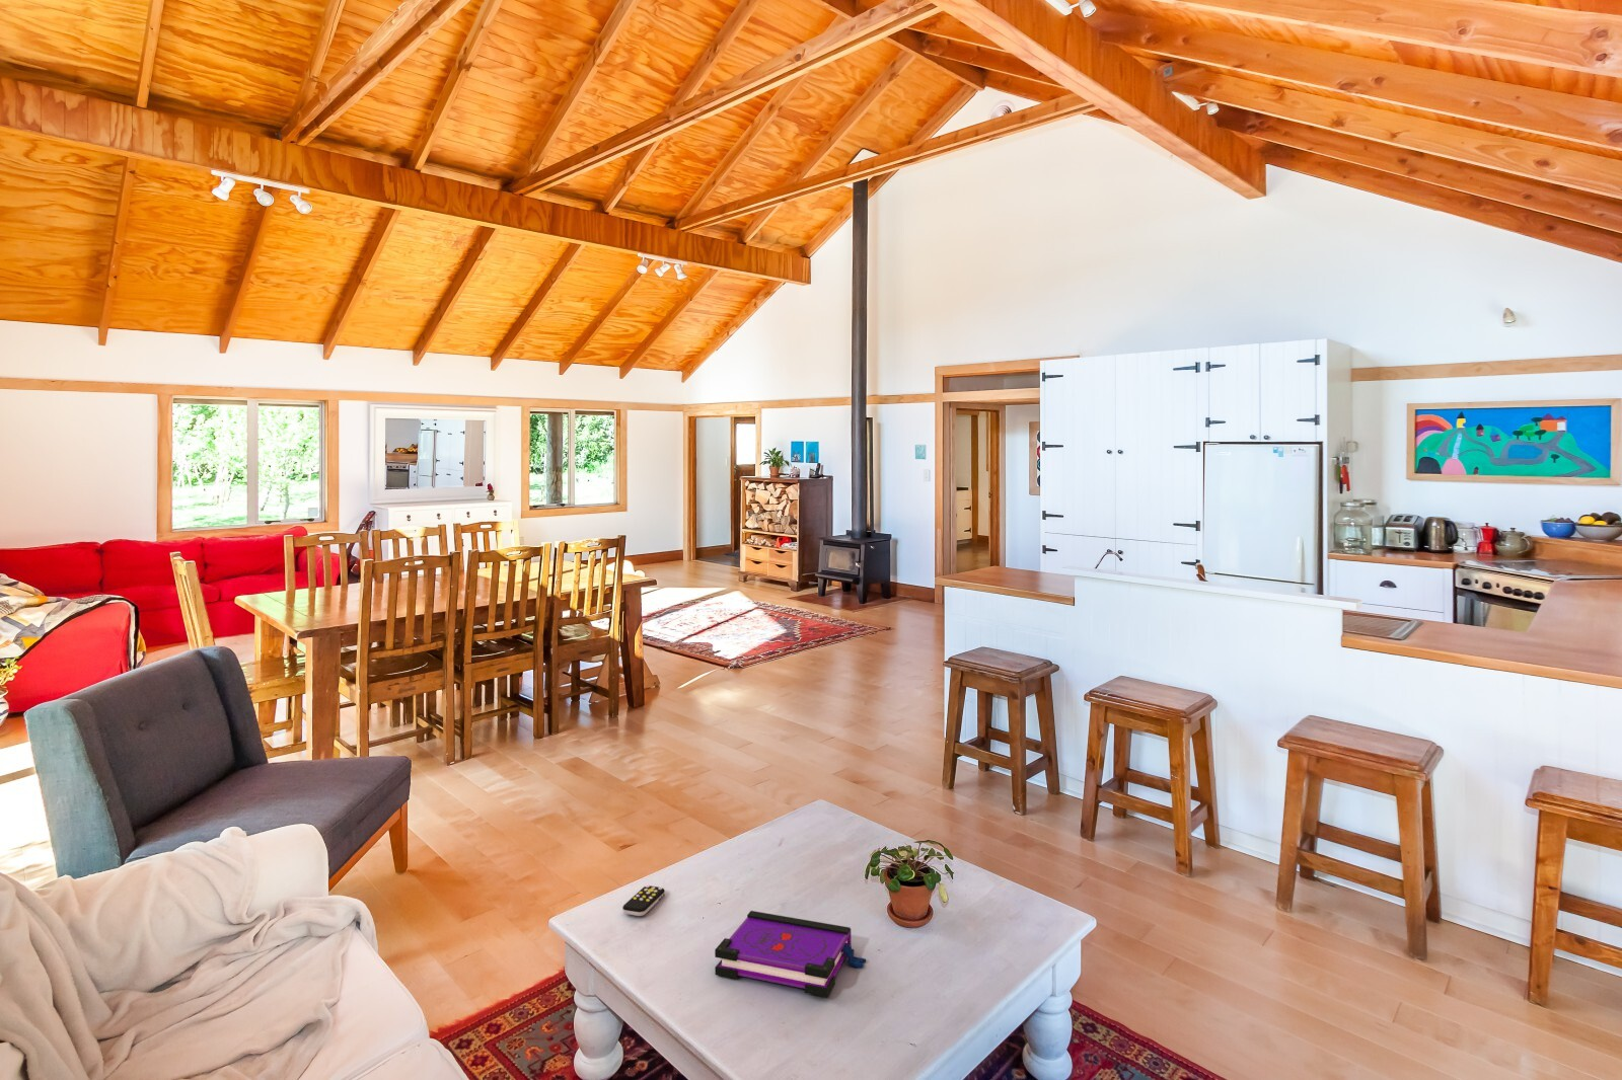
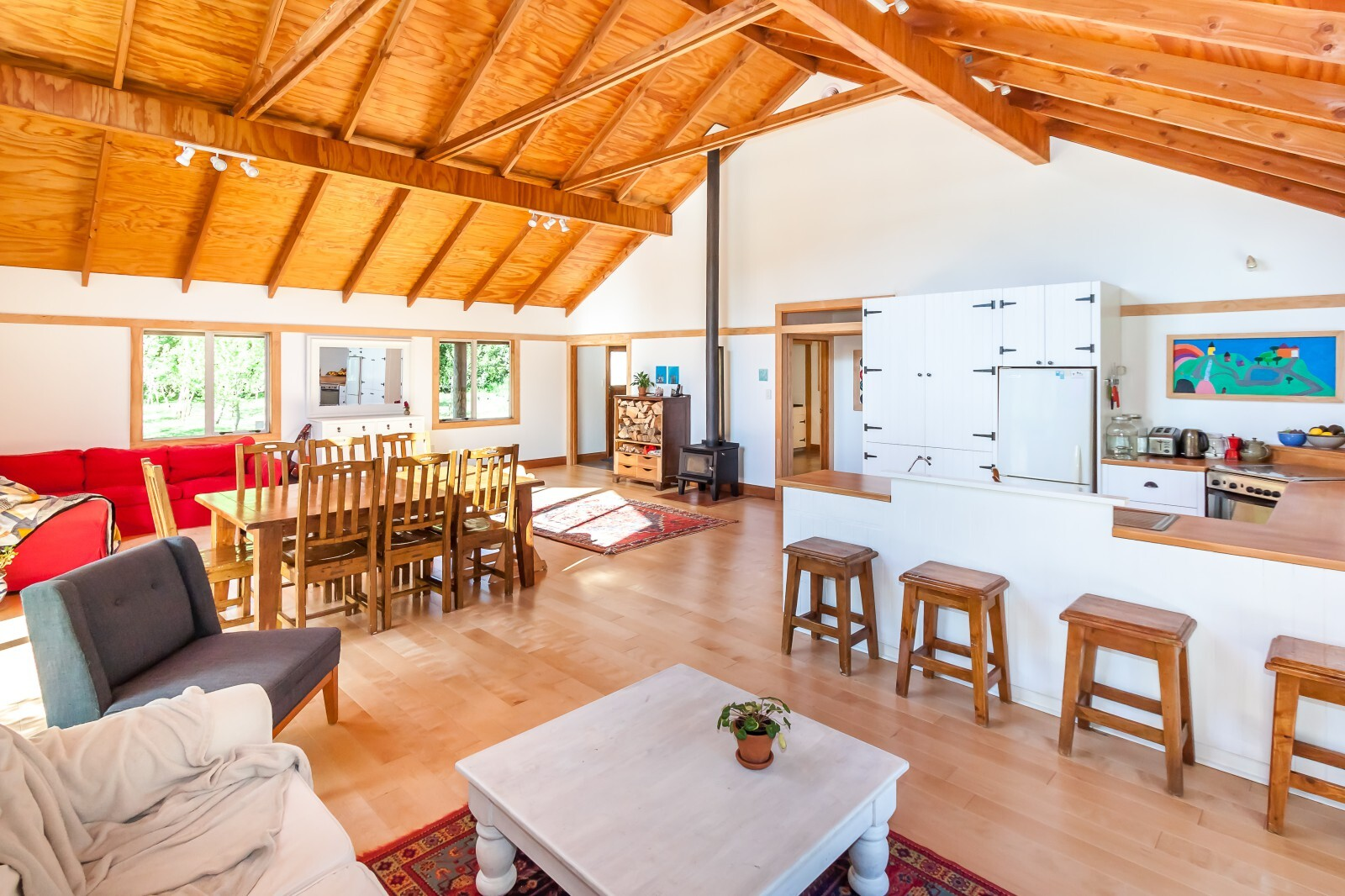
- board game [714,910,867,998]
- remote control [621,885,666,917]
